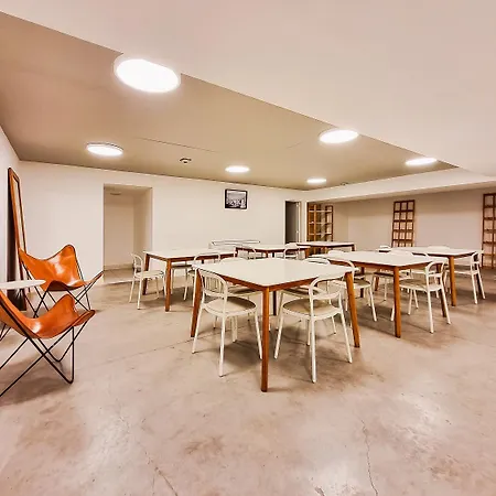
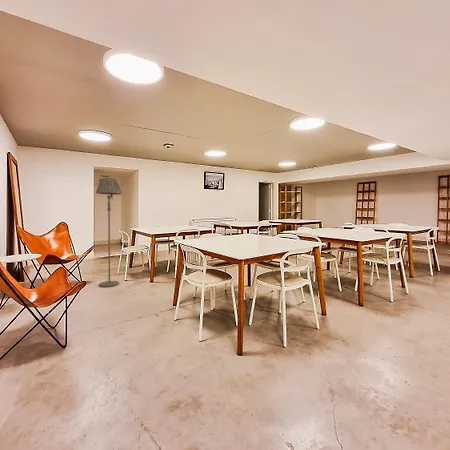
+ floor lamp [95,177,123,288]
